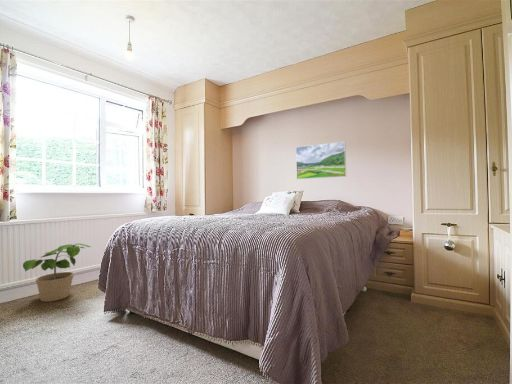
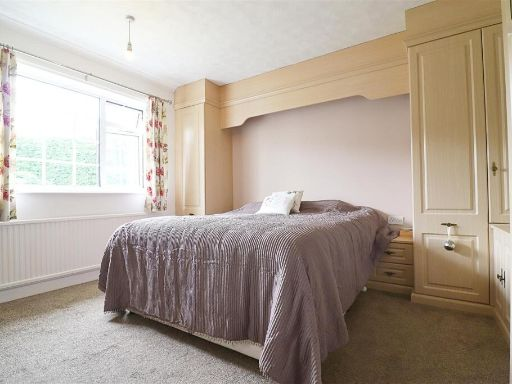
- potted plant [22,242,91,303]
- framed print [295,140,347,180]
